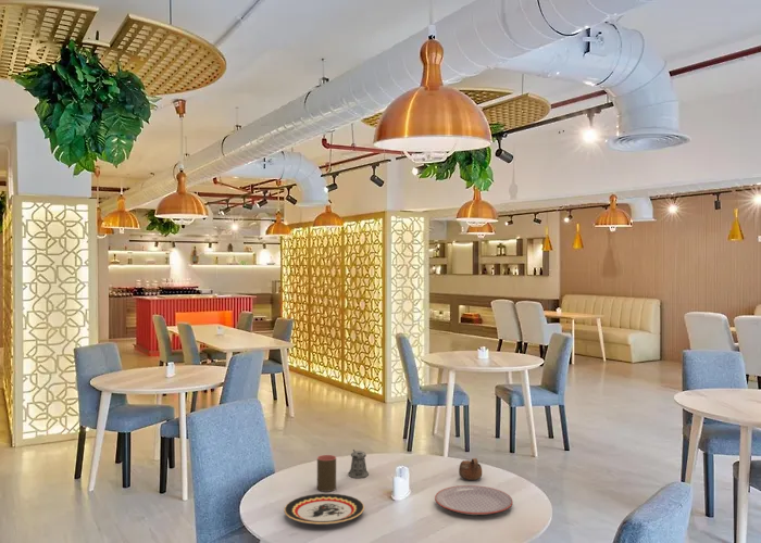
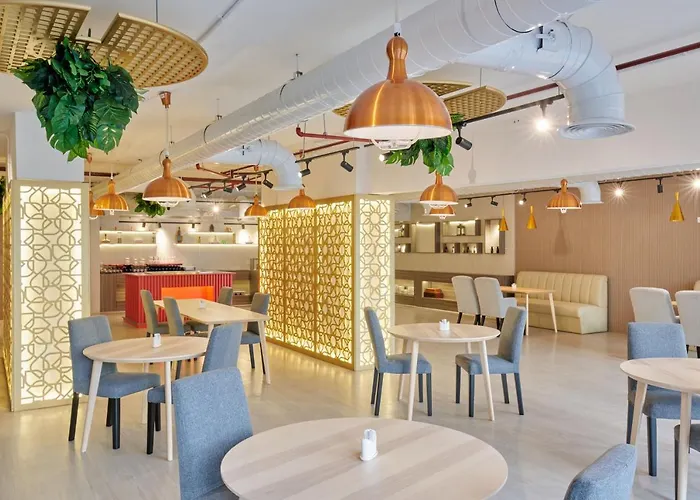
- pepper shaker [347,449,370,479]
- plate [284,492,365,526]
- cup [316,454,337,493]
- cup [458,457,483,481]
- plate [434,484,514,516]
